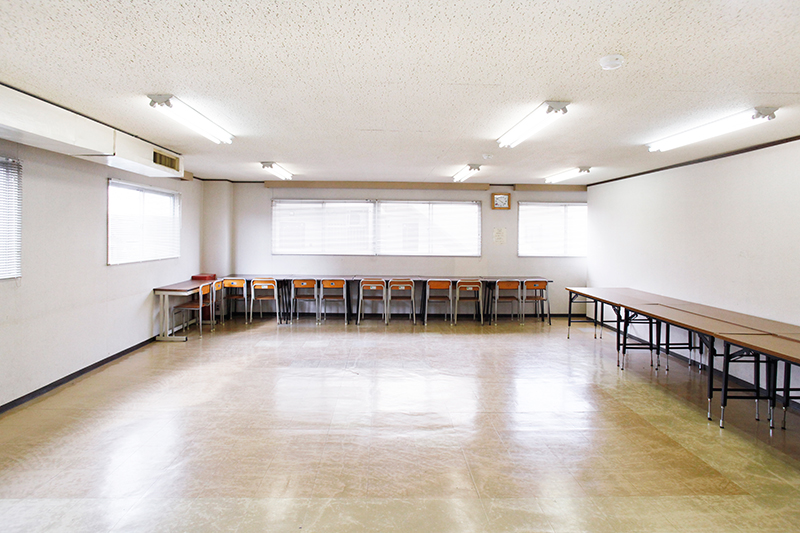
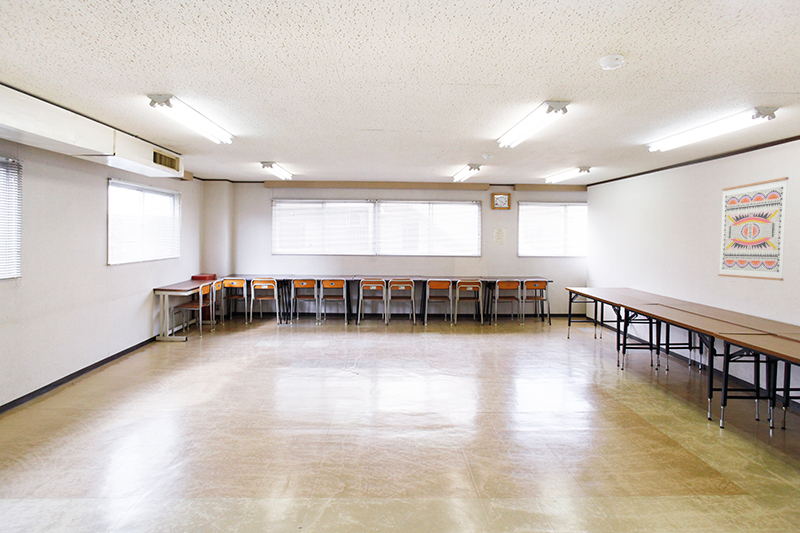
+ wall art [717,176,790,282]
